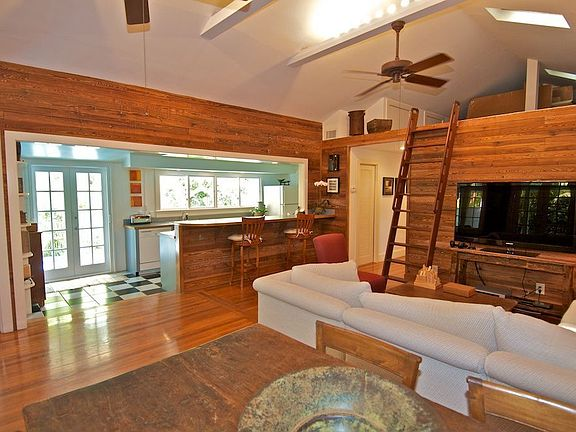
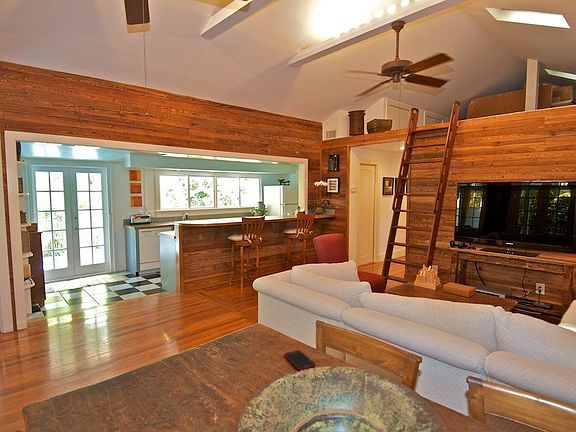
+ cell phone [283,349,317,372]
